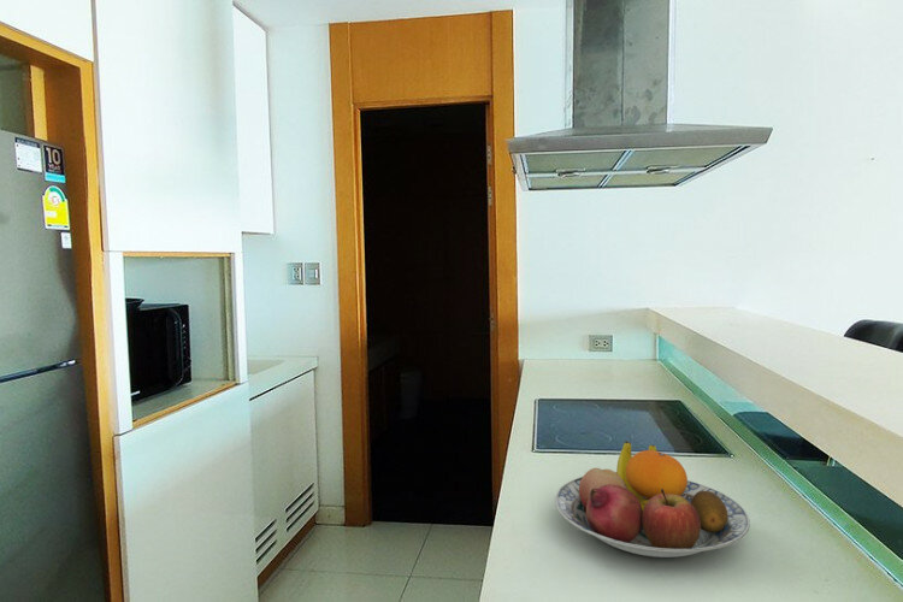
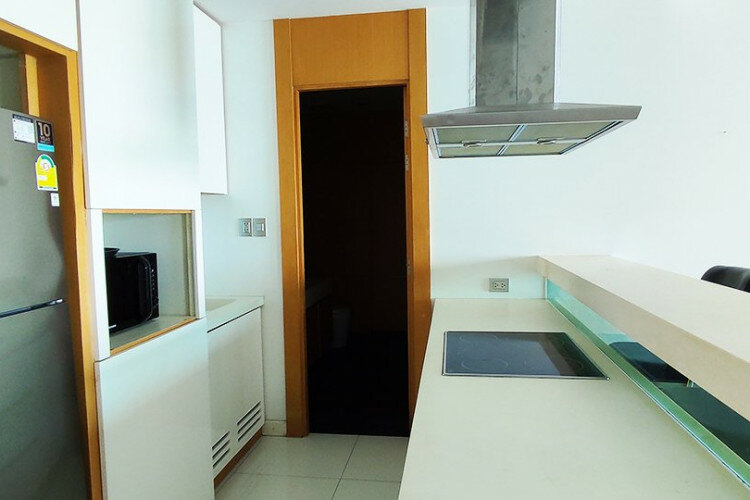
- fruit bowl [554,439,751,559]
